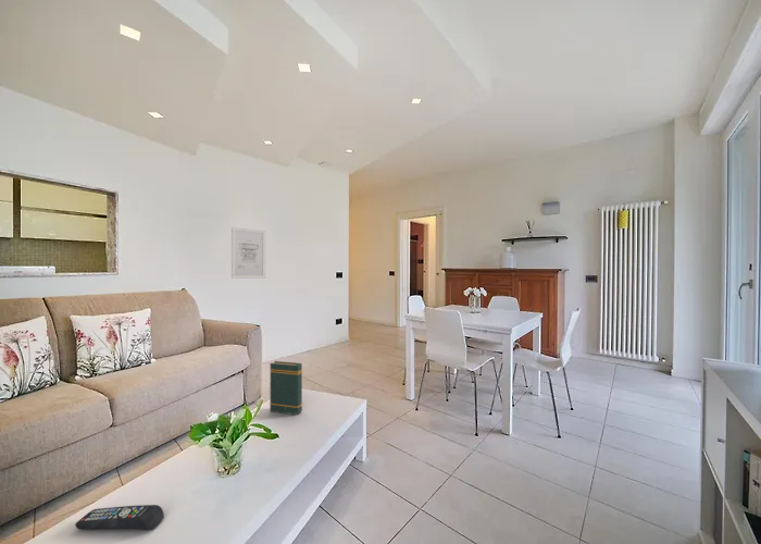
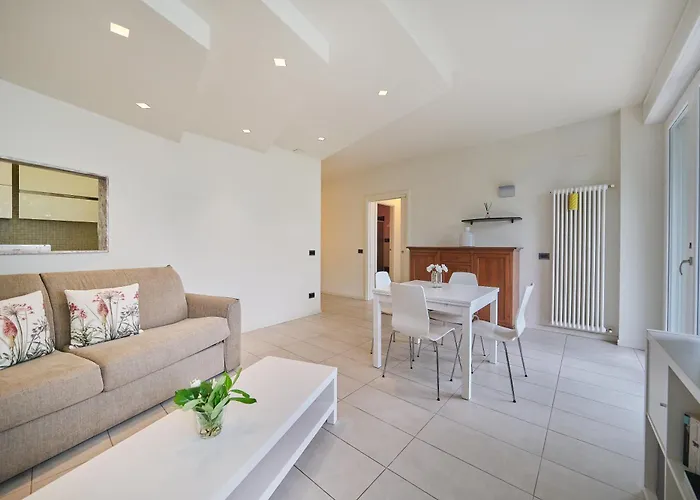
- remote control [74,504,165,531]
- book [269,360,304,416]
- wall art [230,226,266,280]
